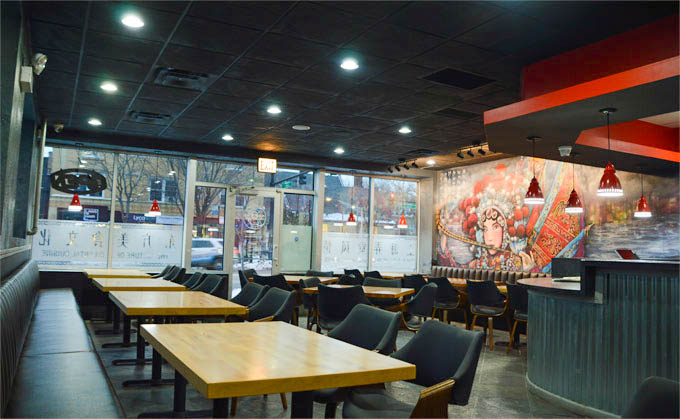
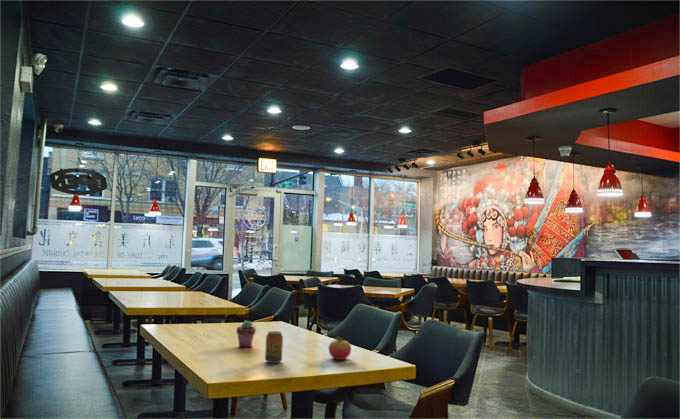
+ beverage can [264,330,284,364]
+ potted succulent [235,320,257,348]
+ fruit [327,336,352,361]
